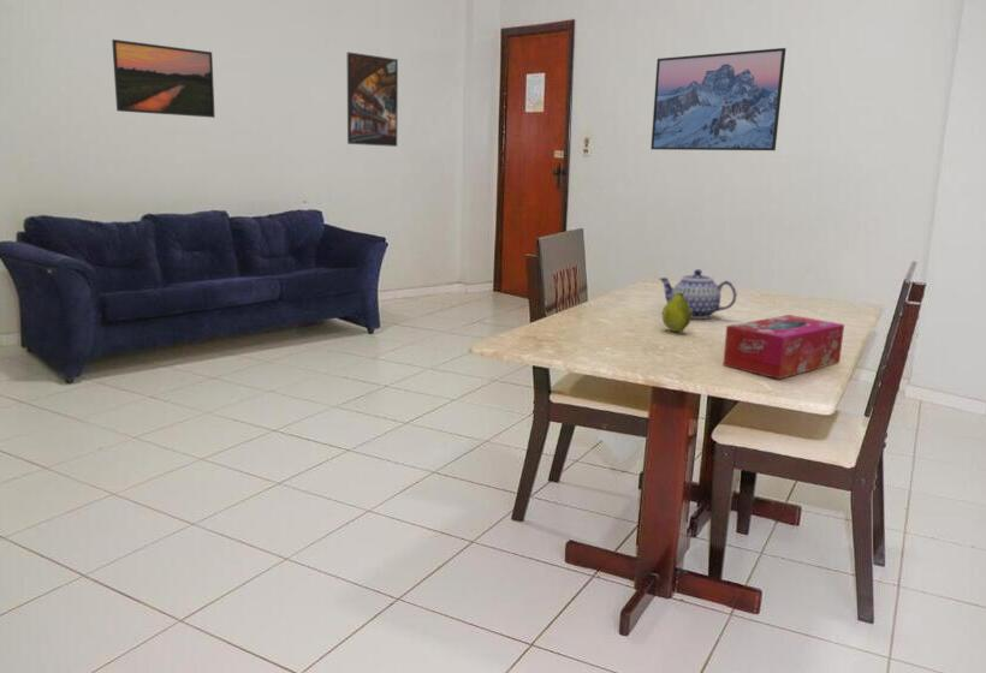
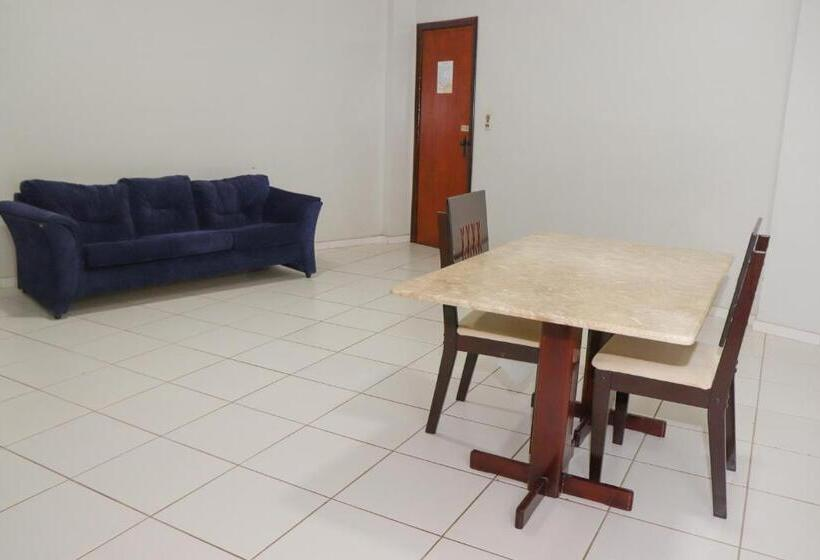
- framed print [111,38,216,119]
- teapot [659,268,738,320]
- tissue box [721,314,845,380]
- fruit [661,292,693,333]
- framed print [346,52,399,148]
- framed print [649,47,788,151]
